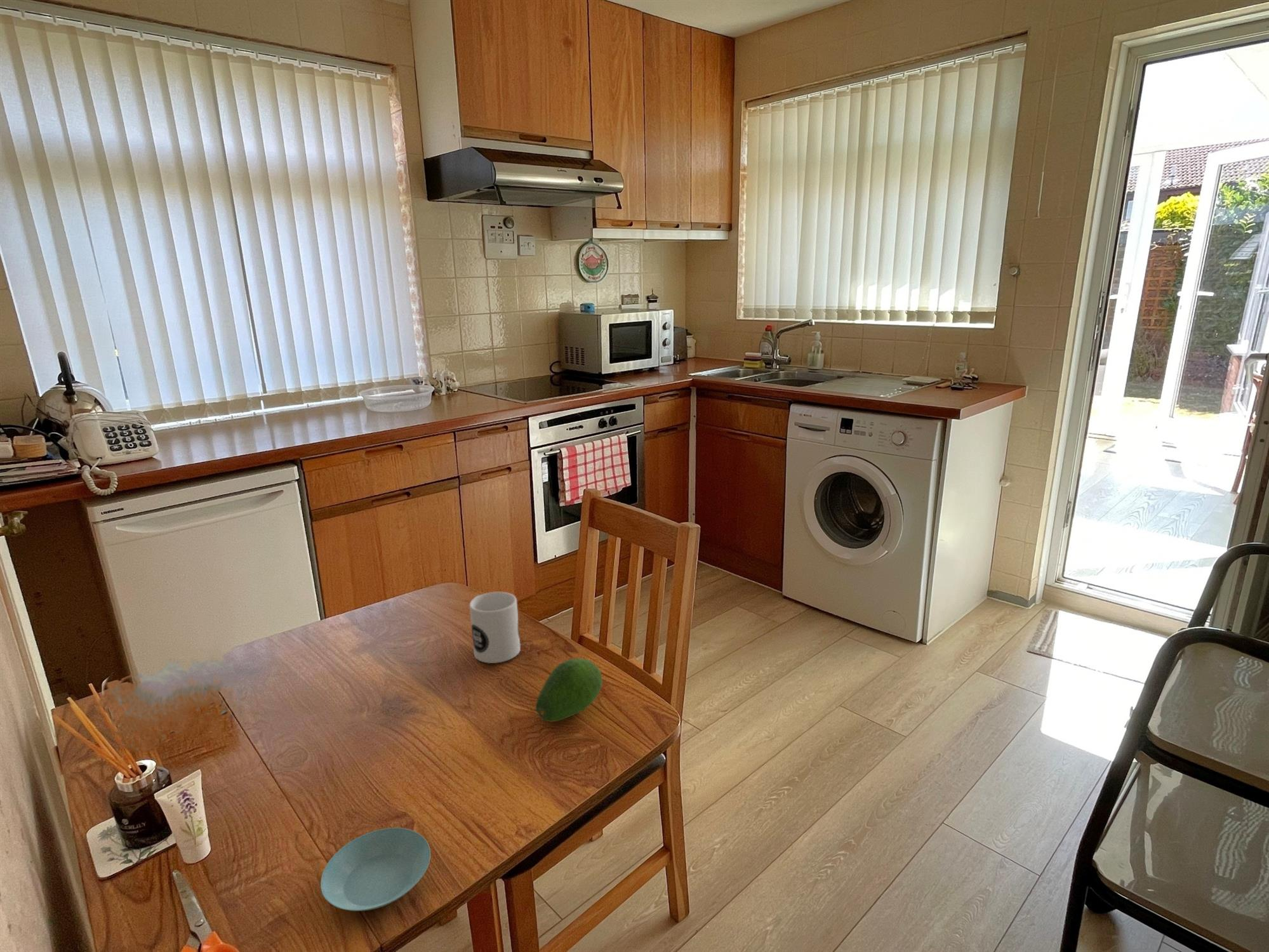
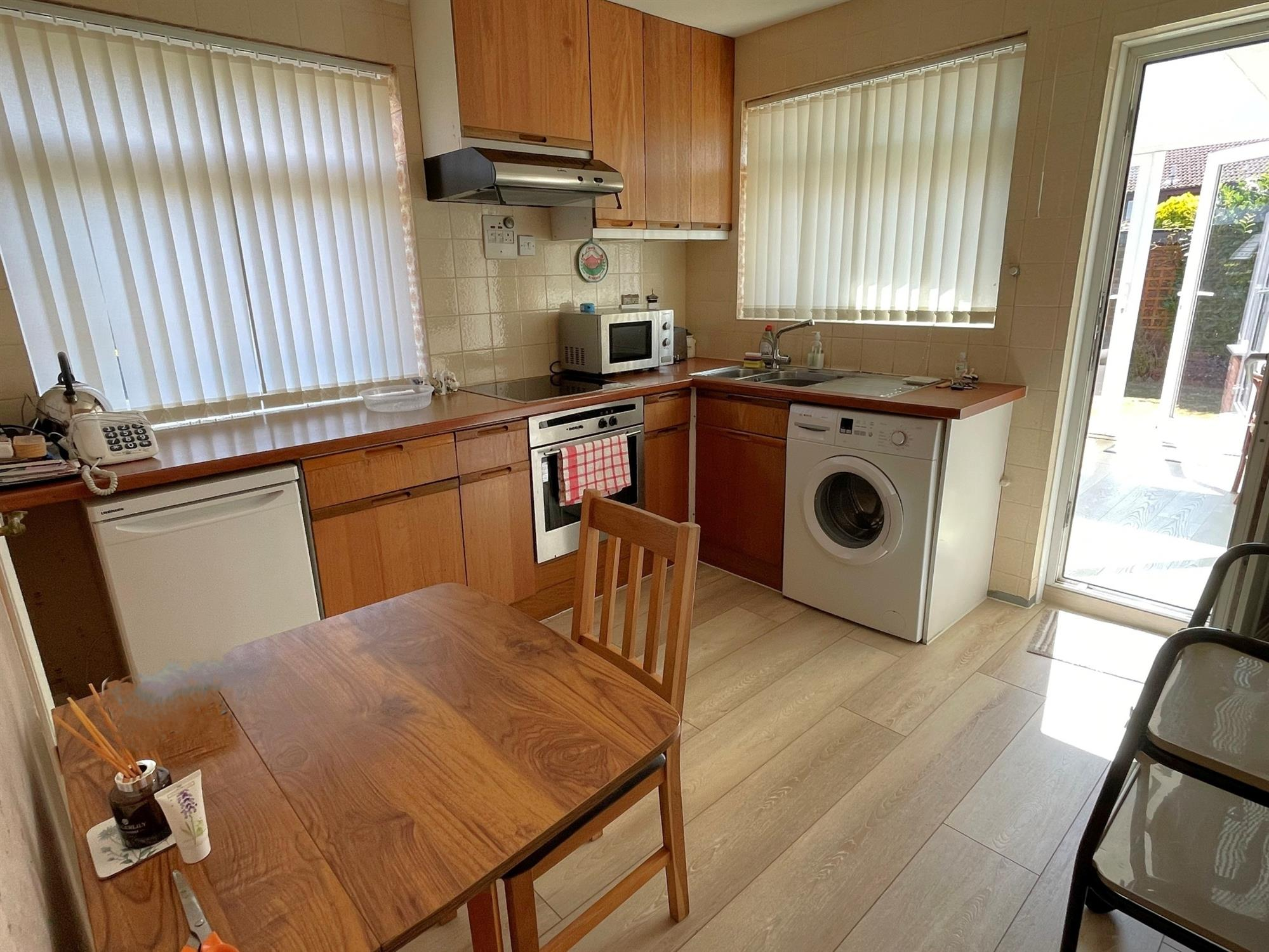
- fruit [535,658,603,722]
- mug [469,592,521,664]
- saucer [320,827,431,912]
